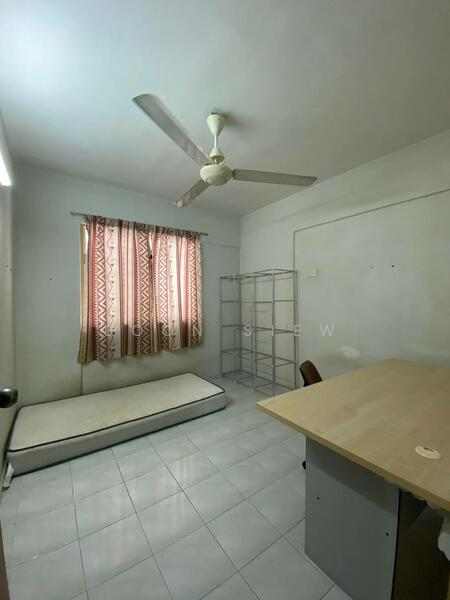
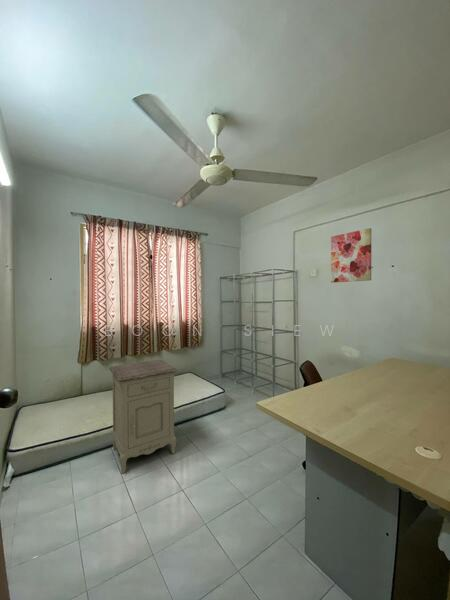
+ wall art [330,227,372,284]
+ nightstand [108,358,178,474]
